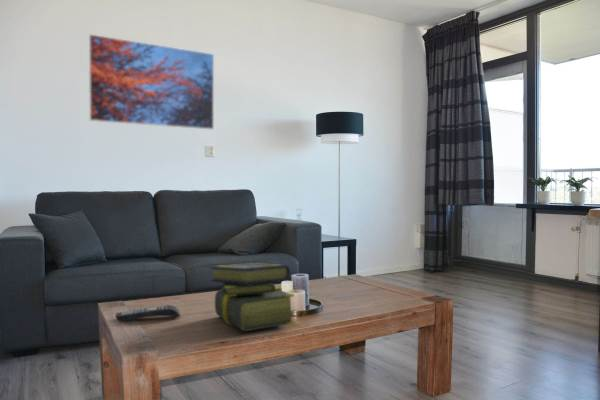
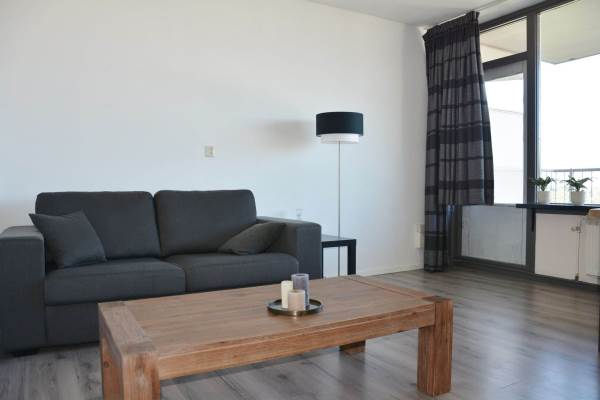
- remote control [114,304,181,322]
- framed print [88,33,215,131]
- stack of books [210,262,296,332]
